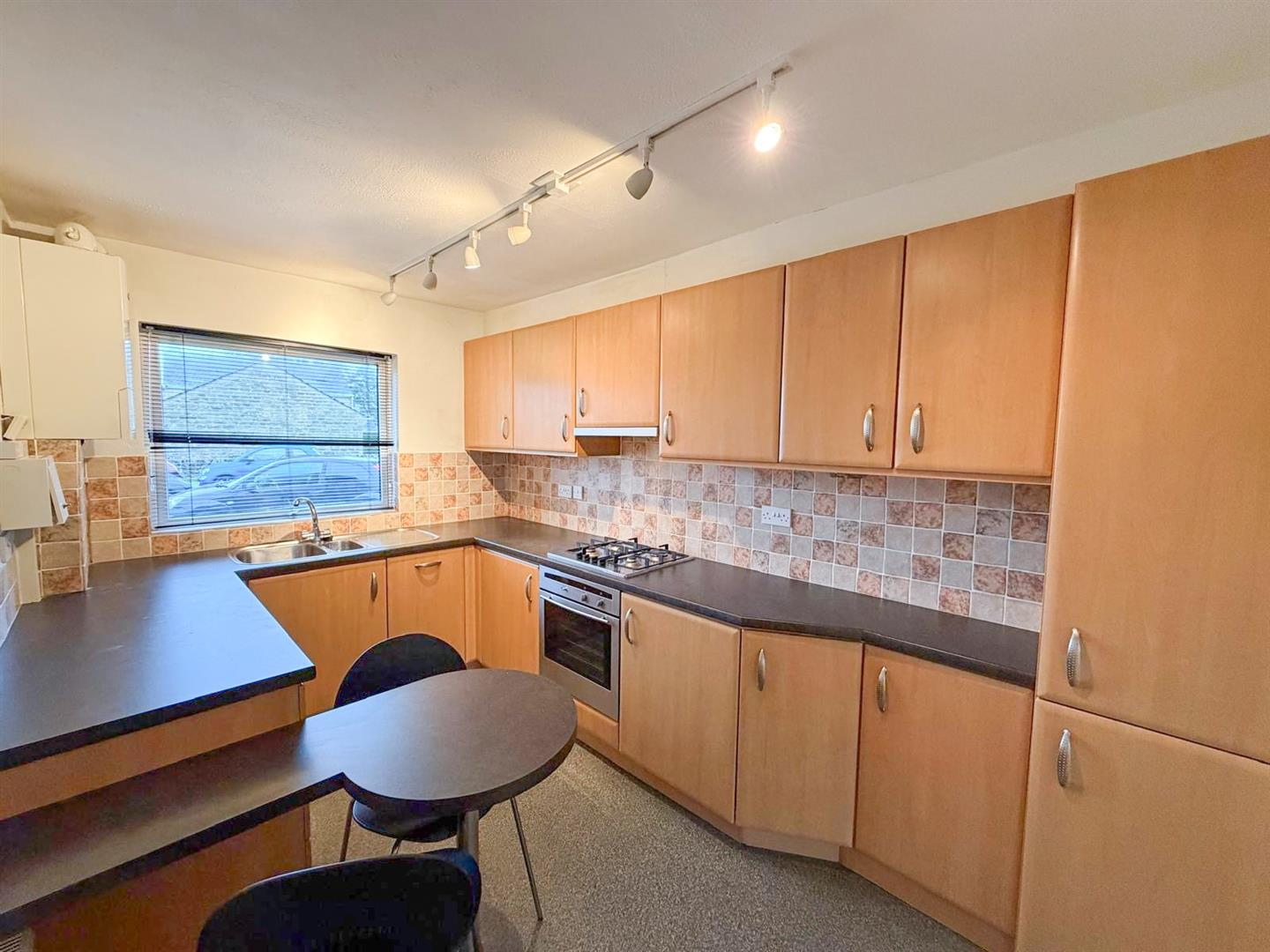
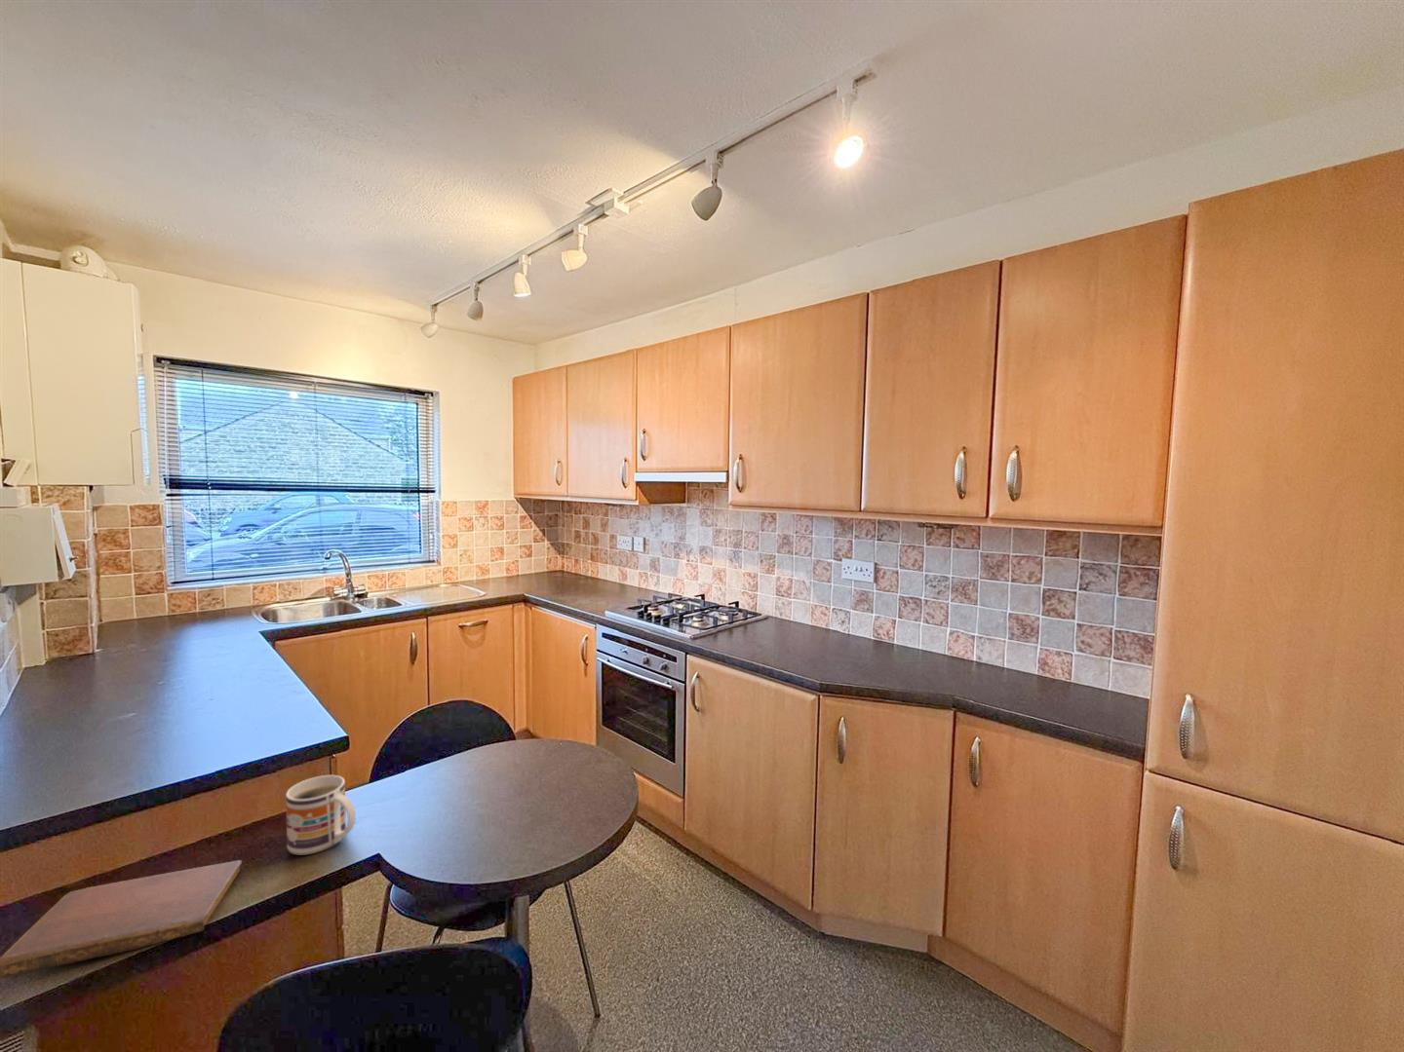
+ notebook [0,859,243,980]
+ mug [285,775,356,855]
